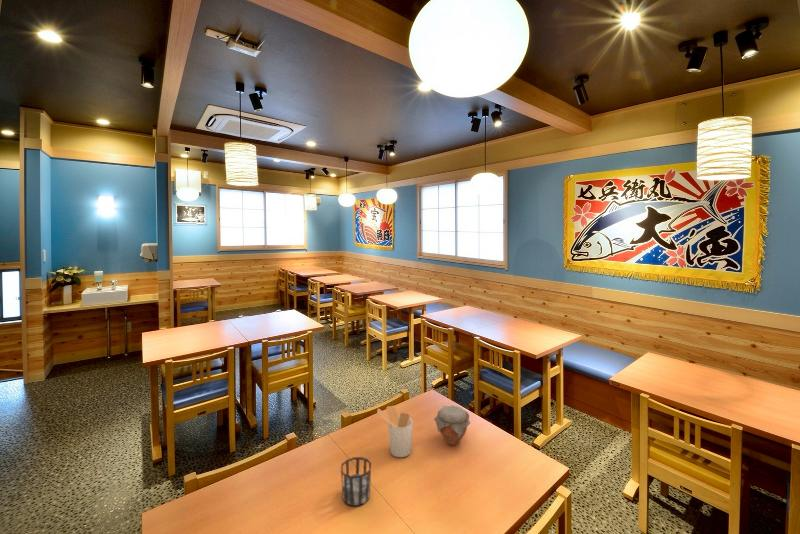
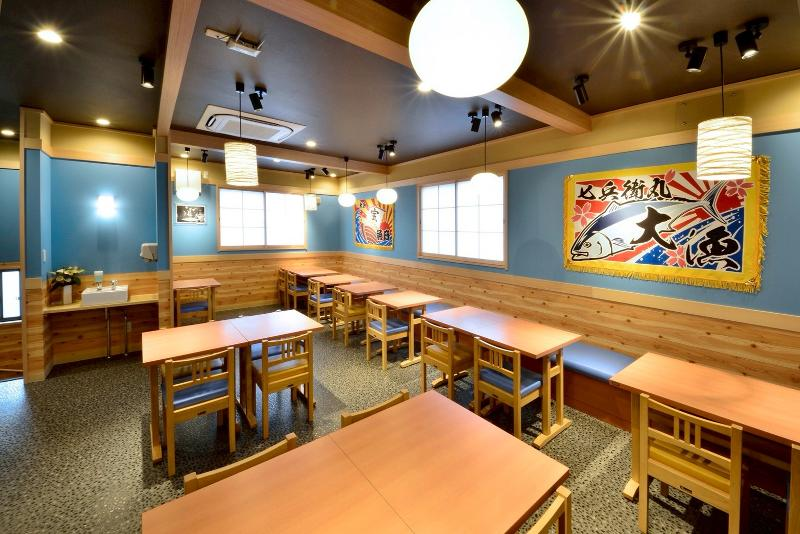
- utensil holder [376,405,414,458]
- jar [433,404,471,446]
- cup [340,456,372,507]
